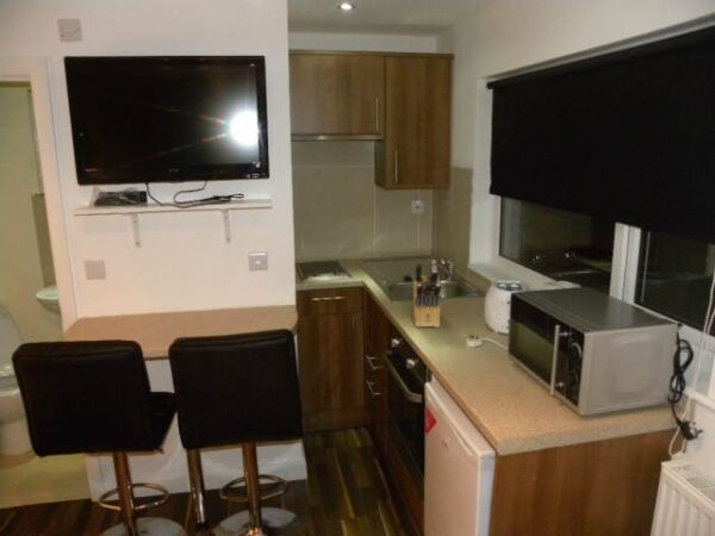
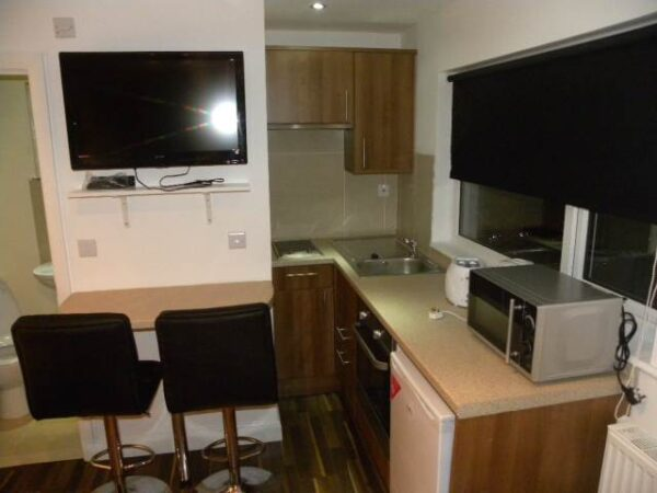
- knife block [412,258,442,329]
